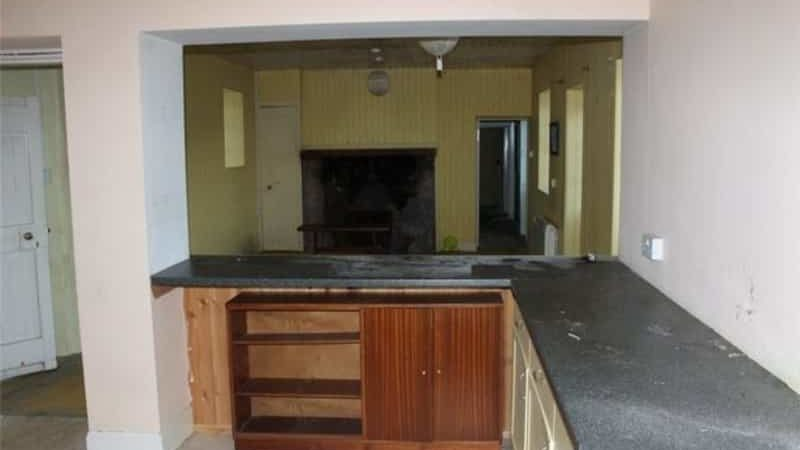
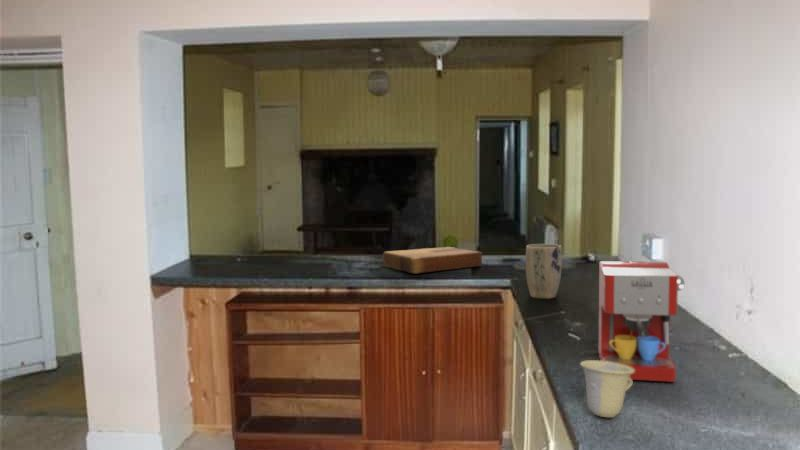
+ plant pot [525,243,563,300]
+ cup [579,359,635,418]
+ cutting board [382,246,483,274]
+ coffee maker [597,260,686,383]
